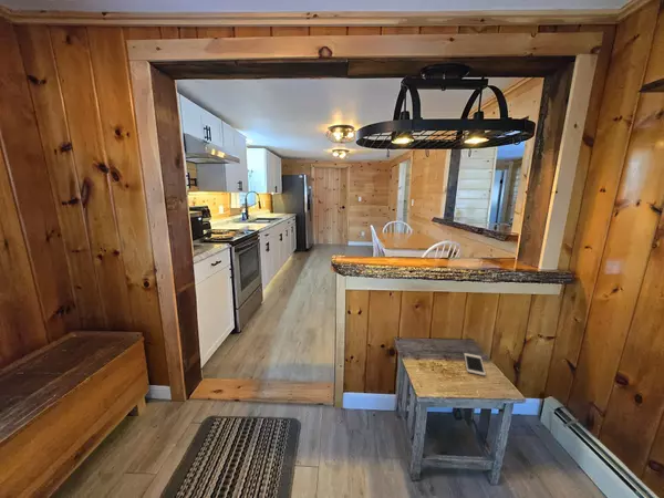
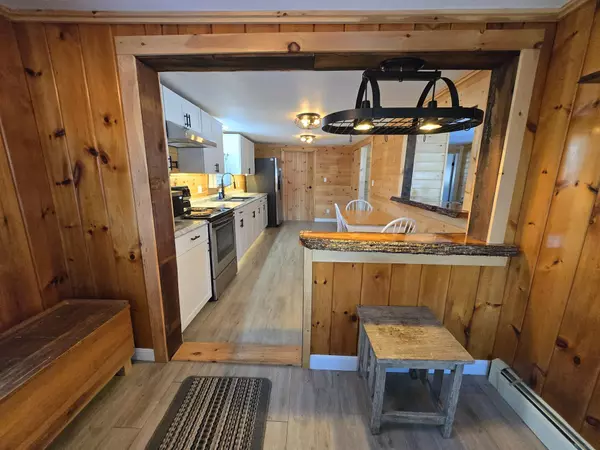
- cell phone [464,352,487,376]
